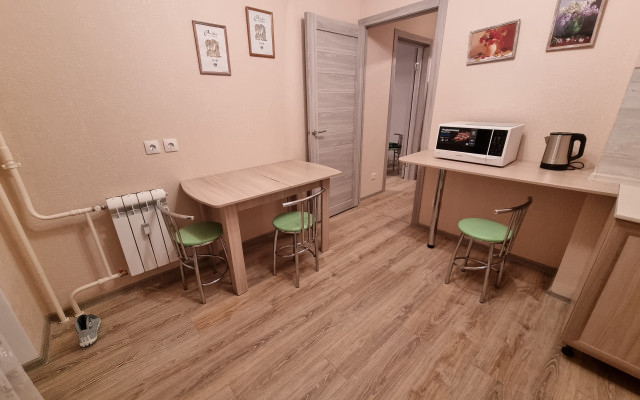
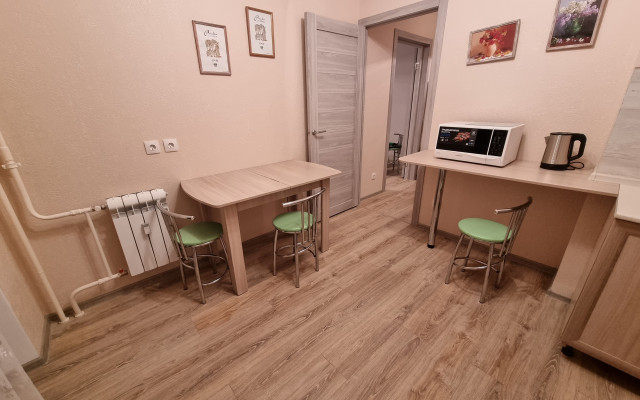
- sneaker [74,313,102,348]
